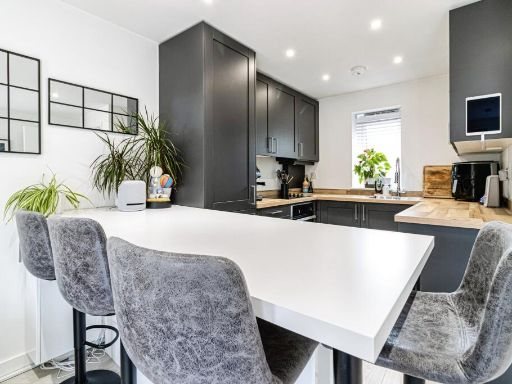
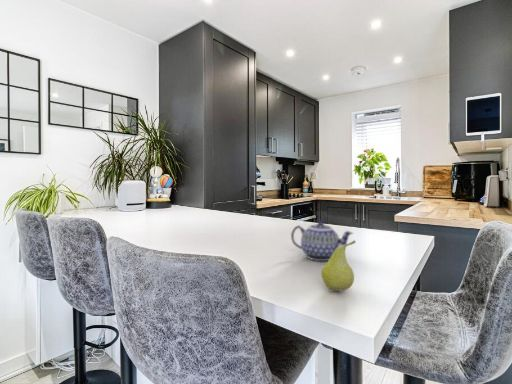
+ teapot [290,219,354,262]
+ fruit [320,239,357,292]
